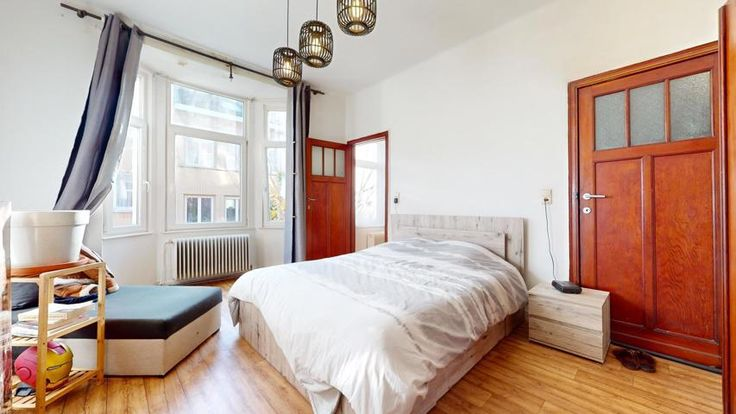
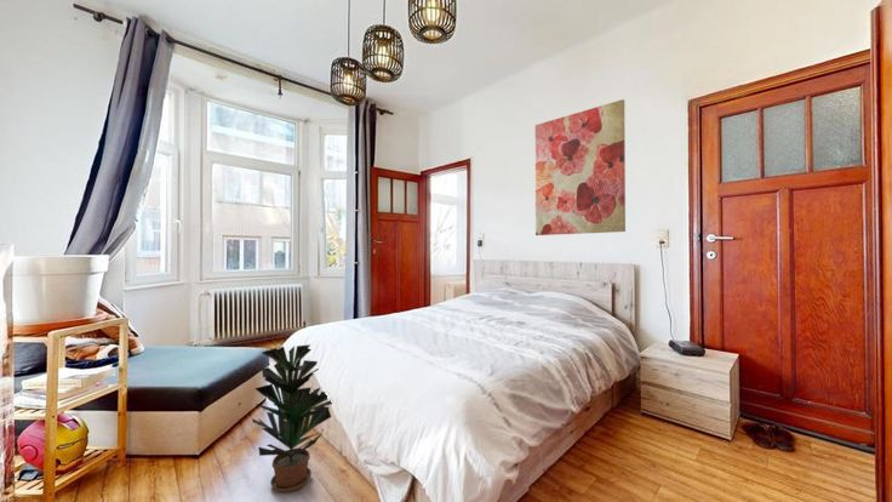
+ wall art [534,98,627,236]
+ potted plant [251,343,333,494]
